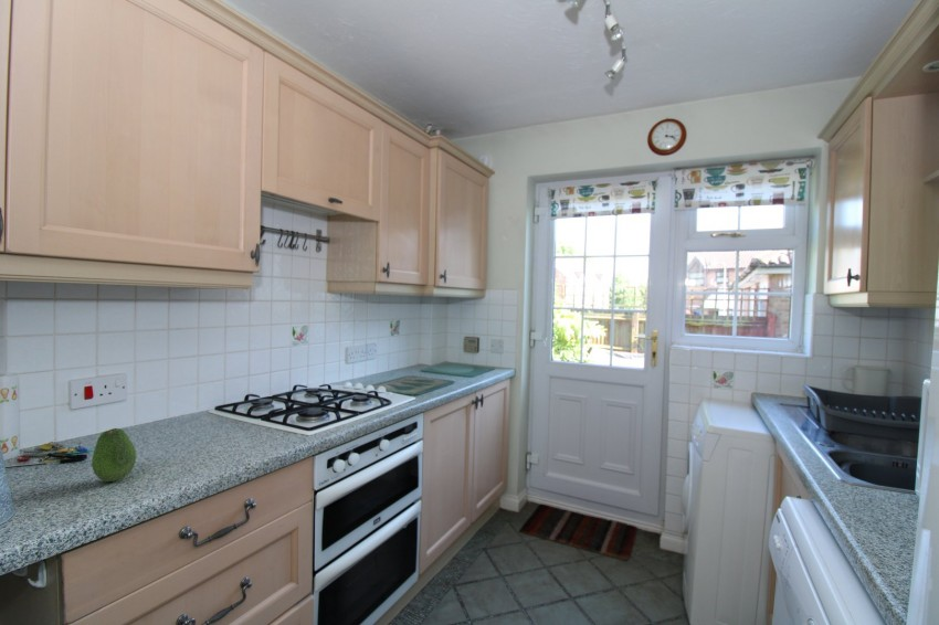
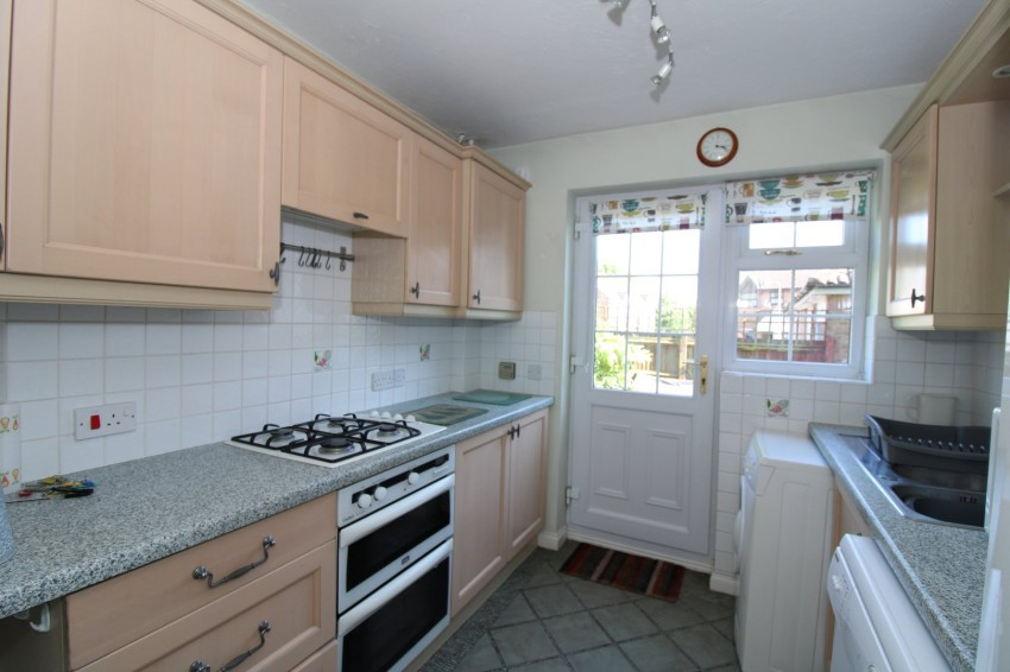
- fruit [91,427,137,483]
